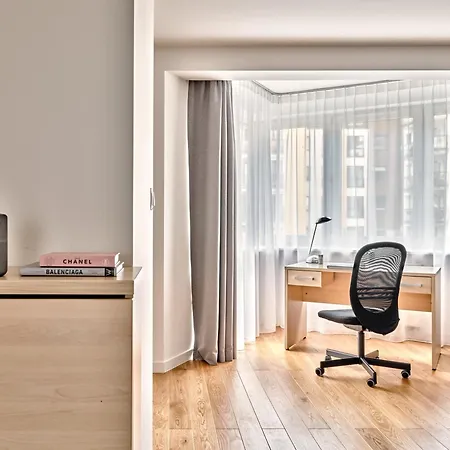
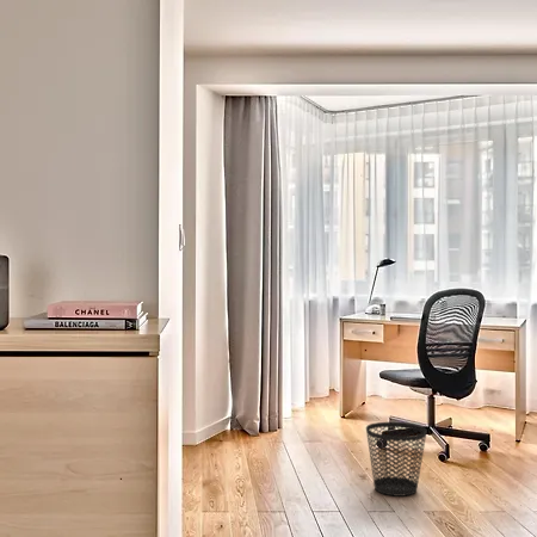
+ wastebasket [365,421,428,498]
